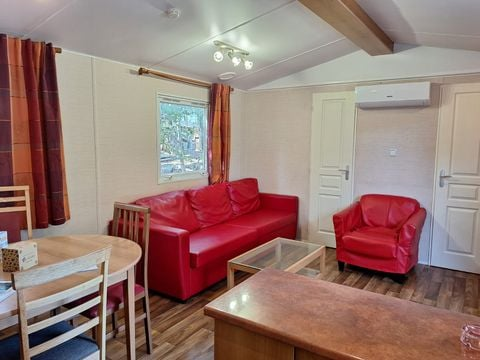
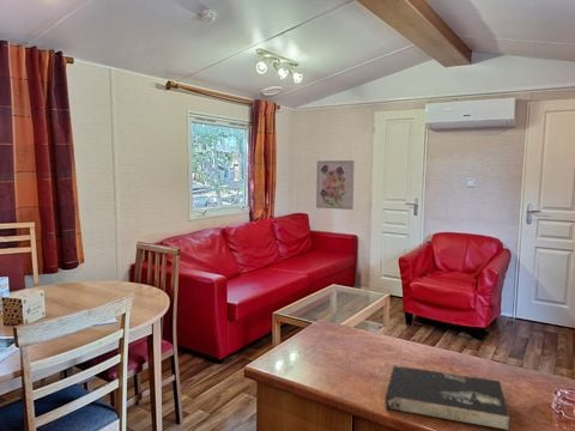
+ wall art [315,159,356,211]
+ book [383,364,510,431]
